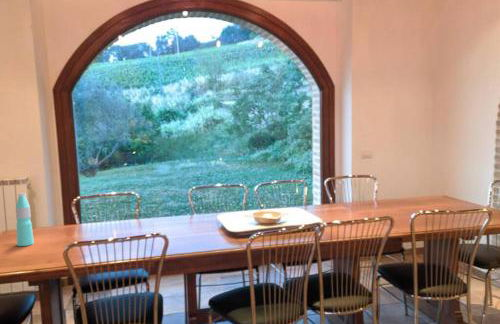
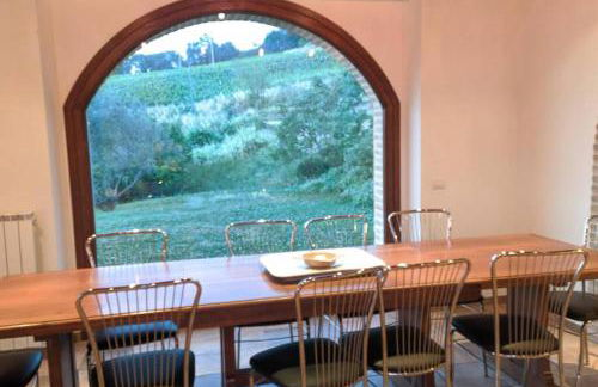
- water bottle [15,192,35,247]
